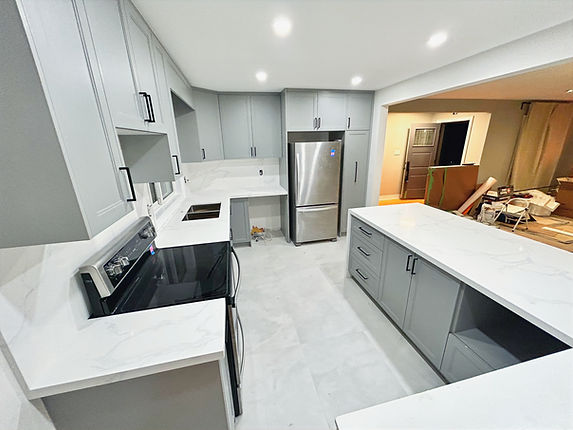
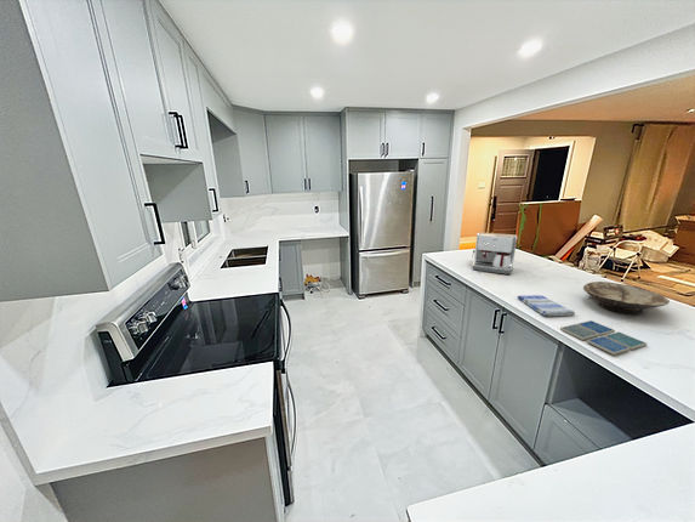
+ dish towel [517,294,576,317]
+ bowl [582,280,671,316]
+ drink coaster [559,319,648,356]
+ coffee maker [471,232,518,276]
